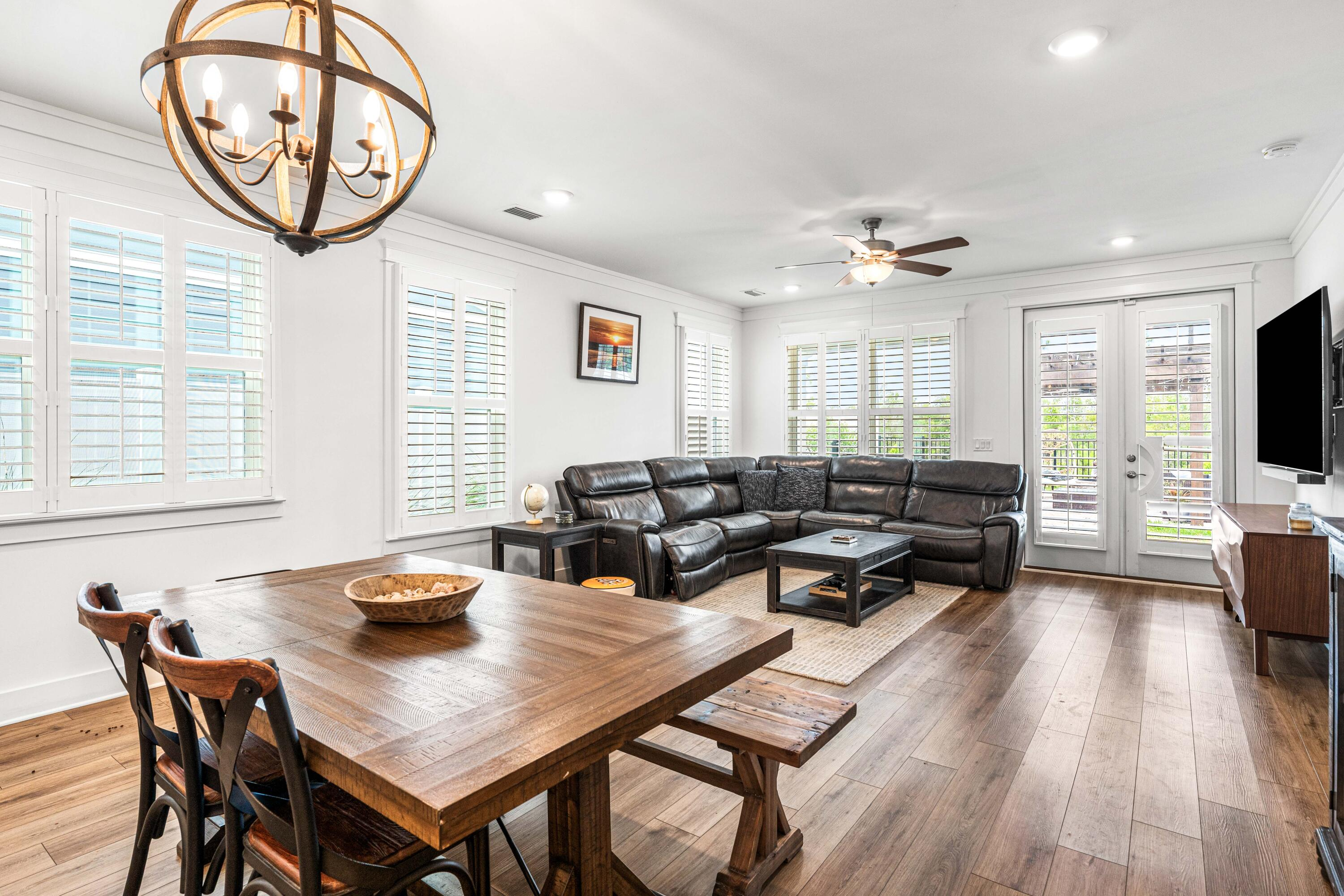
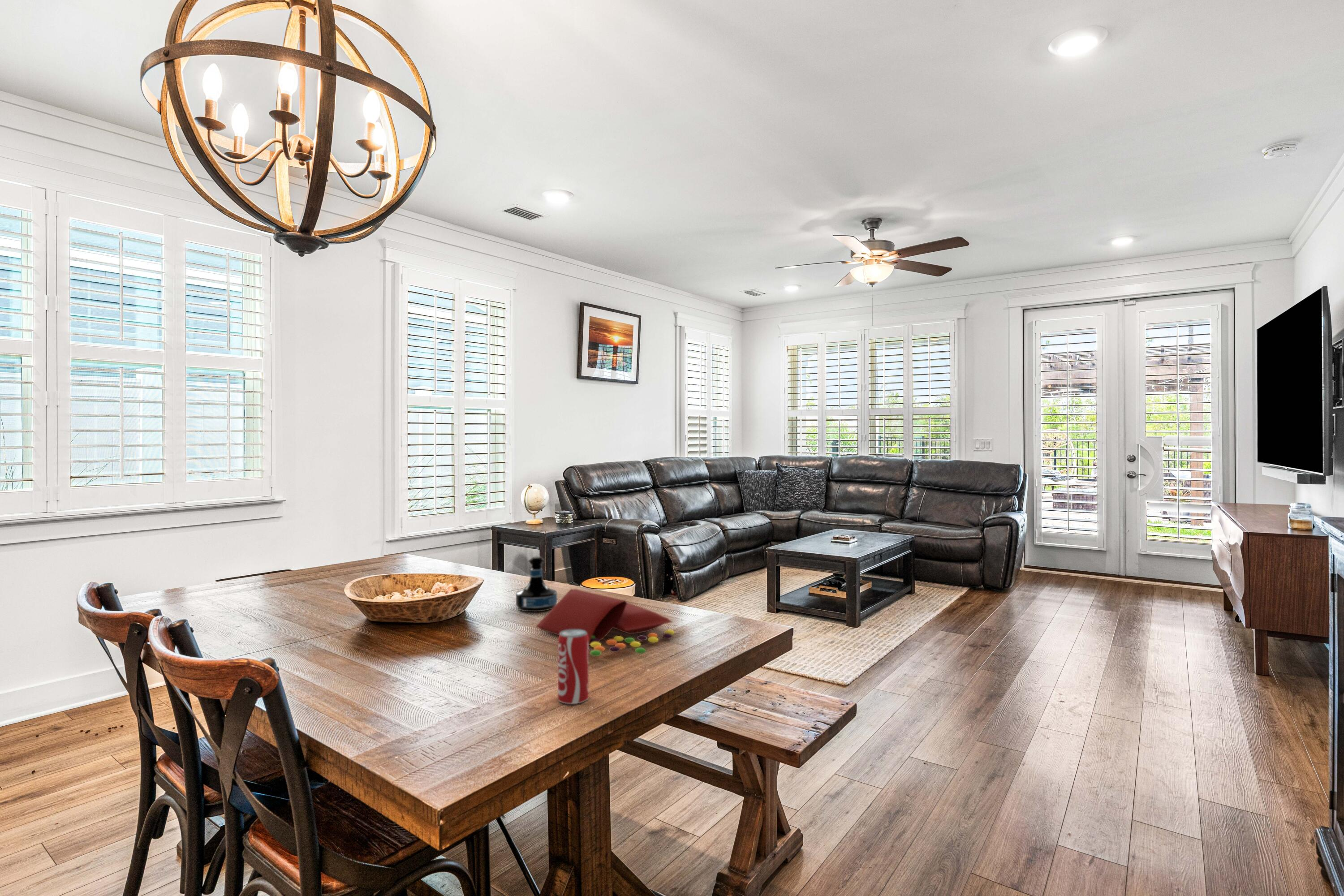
+ candy bag [535,589,675,657]
+ beverage can [557,629,589,704]
+ tequila bottle [515,556,557,612]
